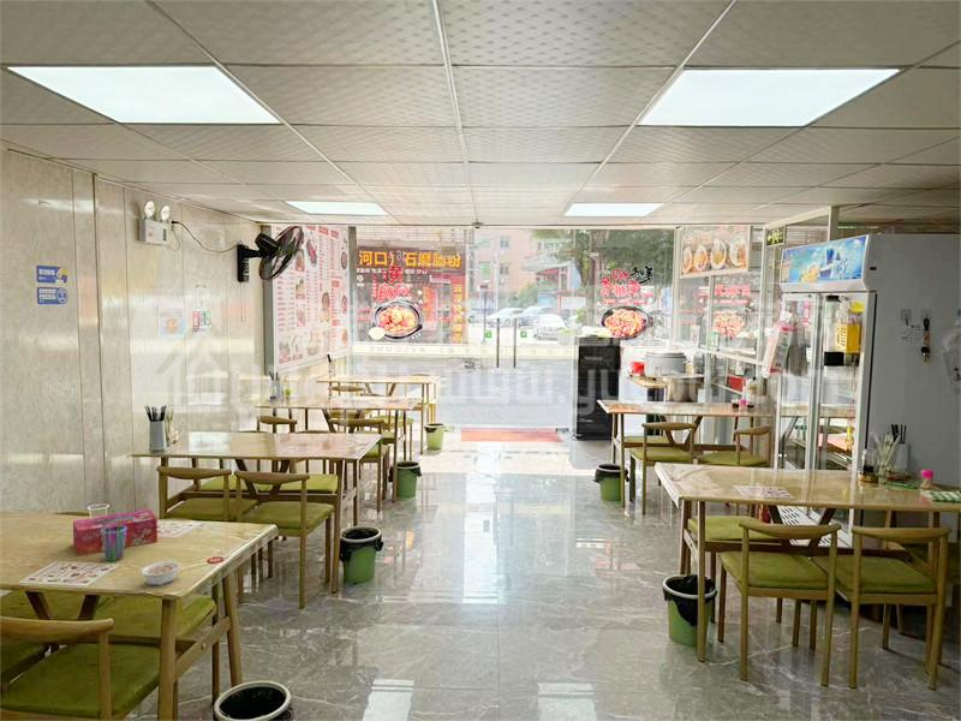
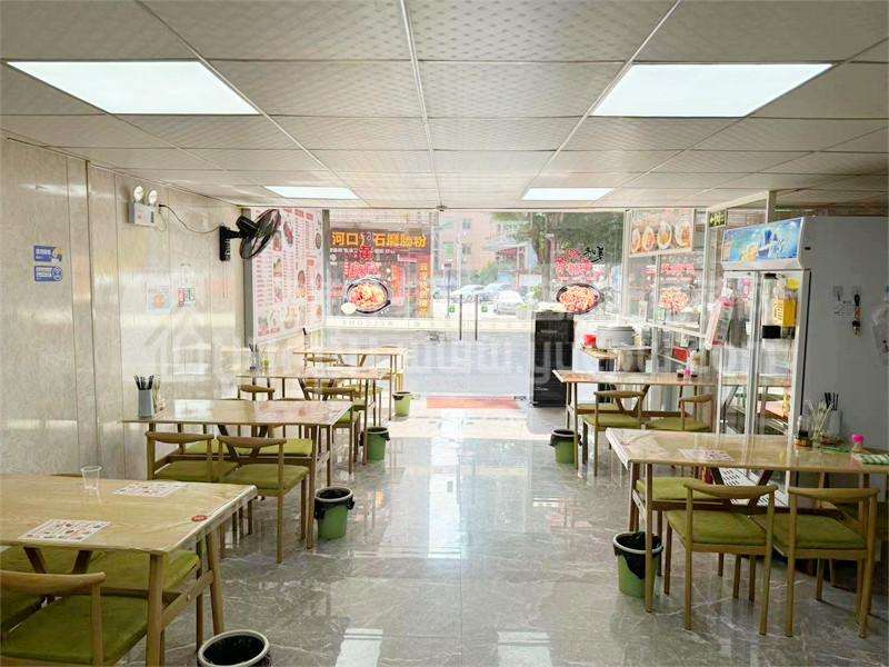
- cup [101,525,127,562]
- tissue box [72,508,159,556]
- legume [131,560,183,586]
